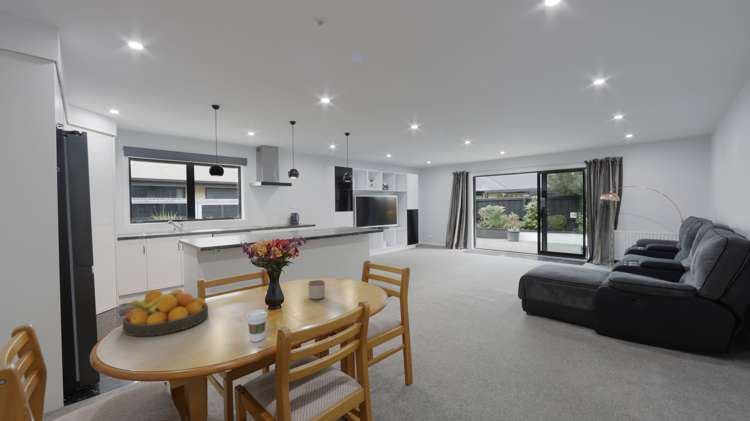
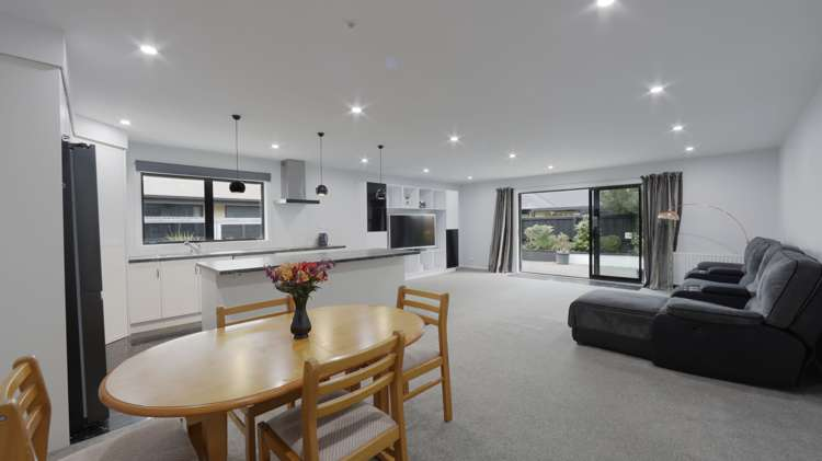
- fruit bowl [122,288,209,337]
- mug [307,279,326,300]
- coffee cup [245,309,269,343]
